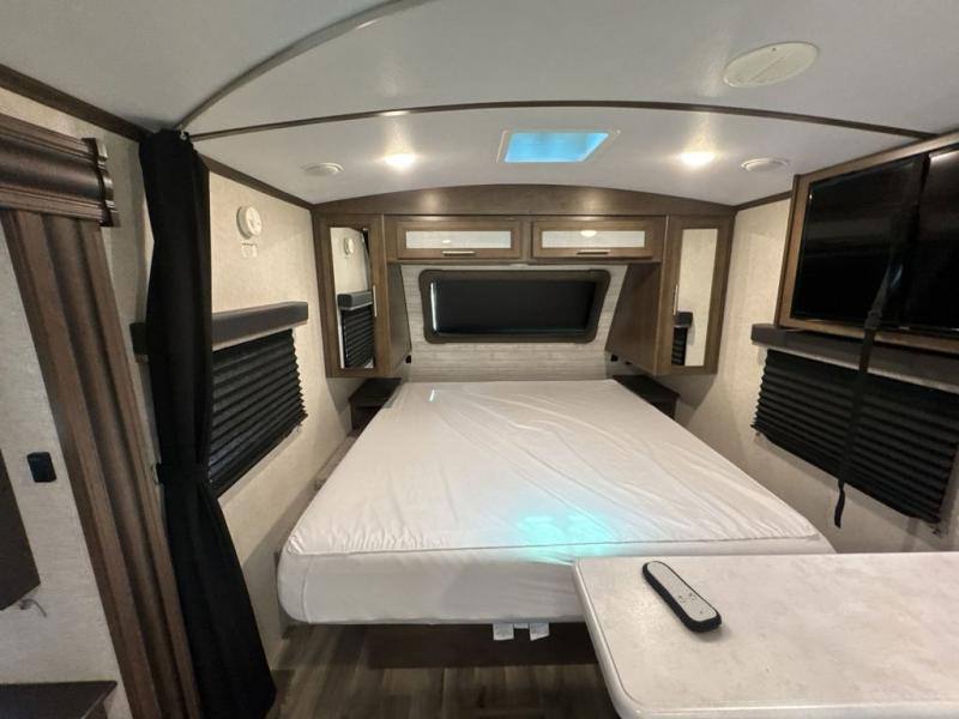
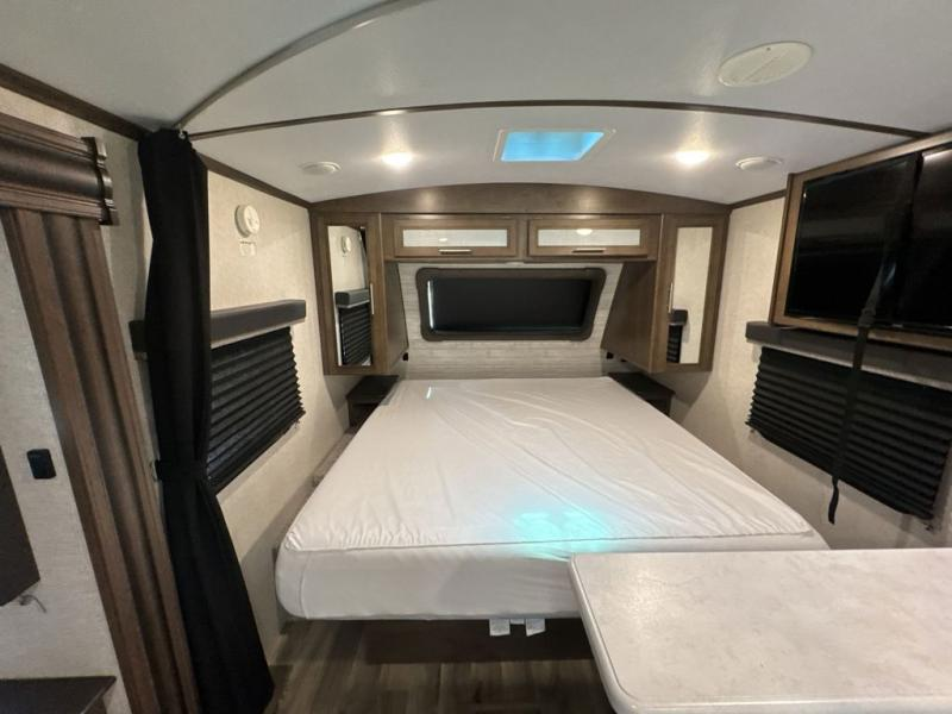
- remote control [641,560,723,633]
